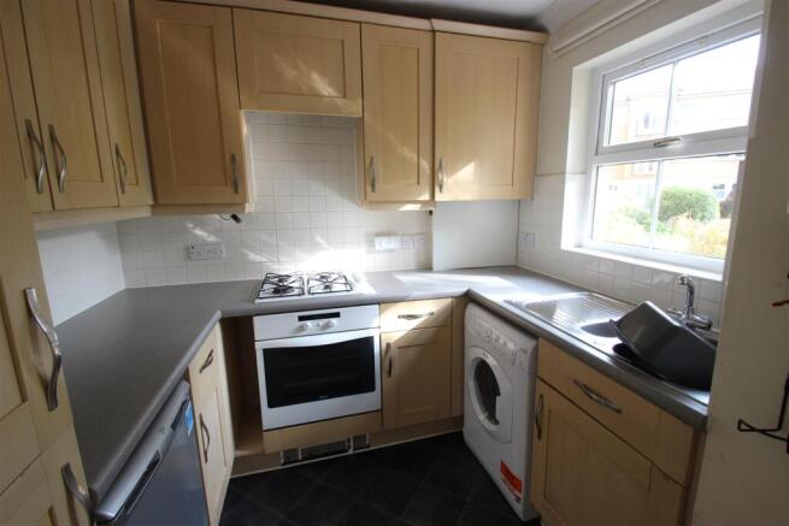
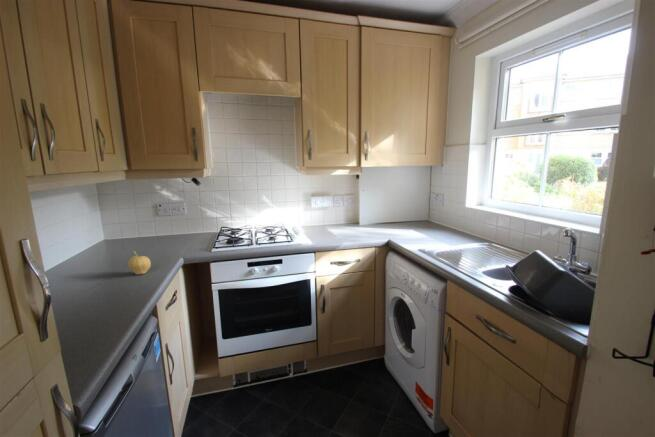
+ fruit [127,250,152,276]
